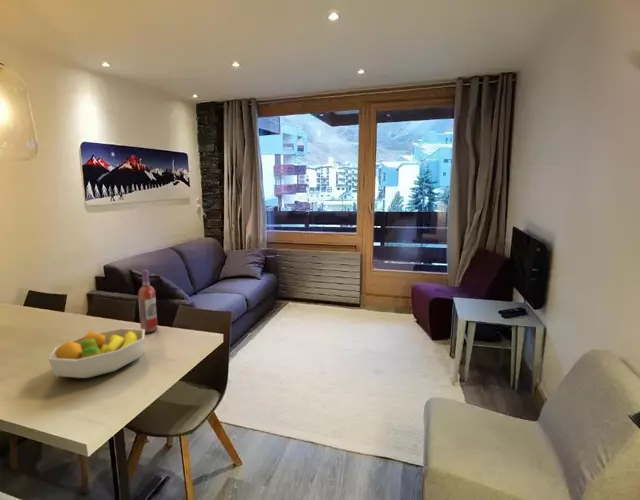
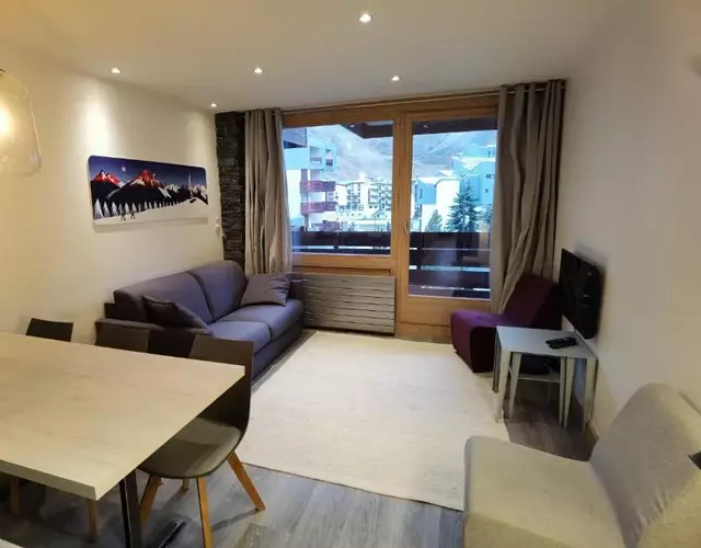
- fruit bowl [48,327,146,379]
- wine bottle [137,269,159,333]
